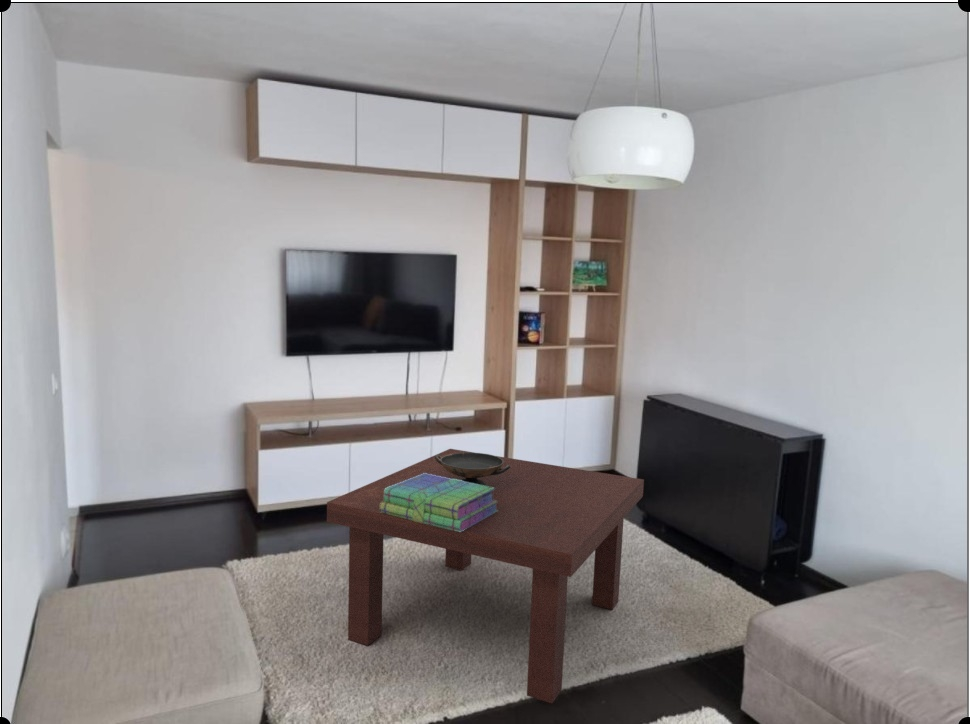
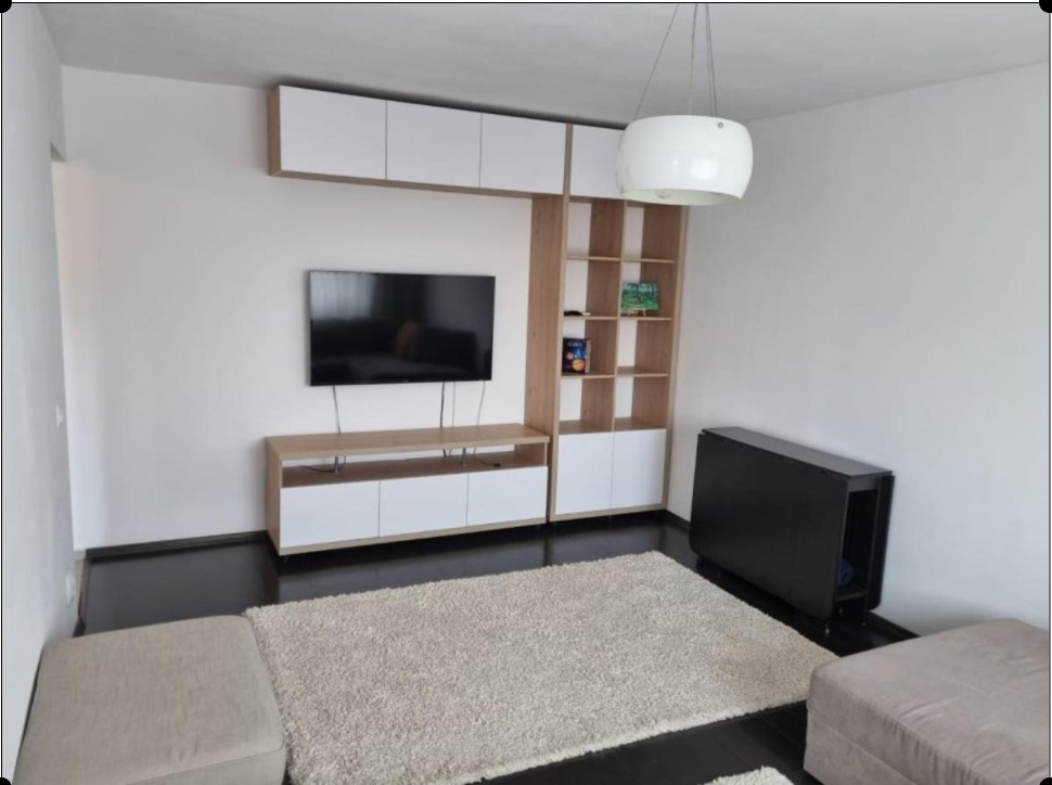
- coffee table [326,448,645,704]
- decorative bowl [435,452,510,486]
- stack of books [380,473,498,532]
